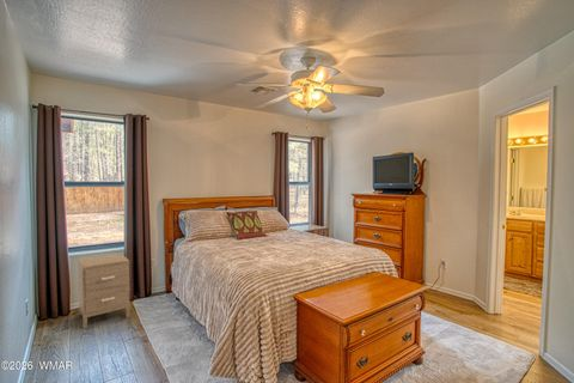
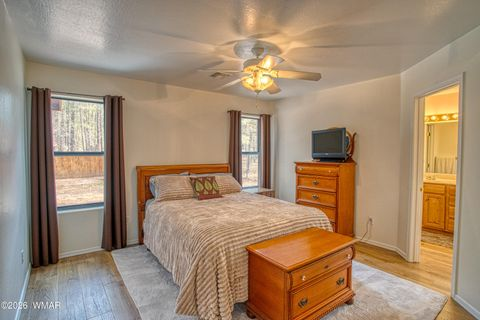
- nightstand [77,253,132,329]
